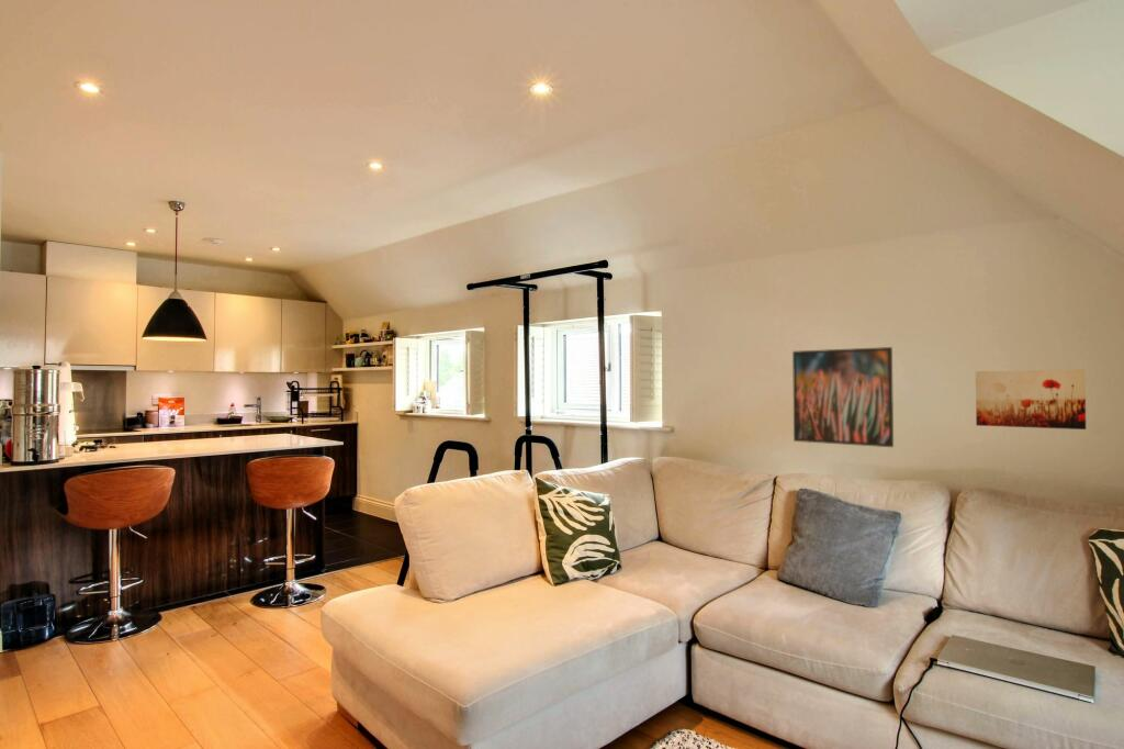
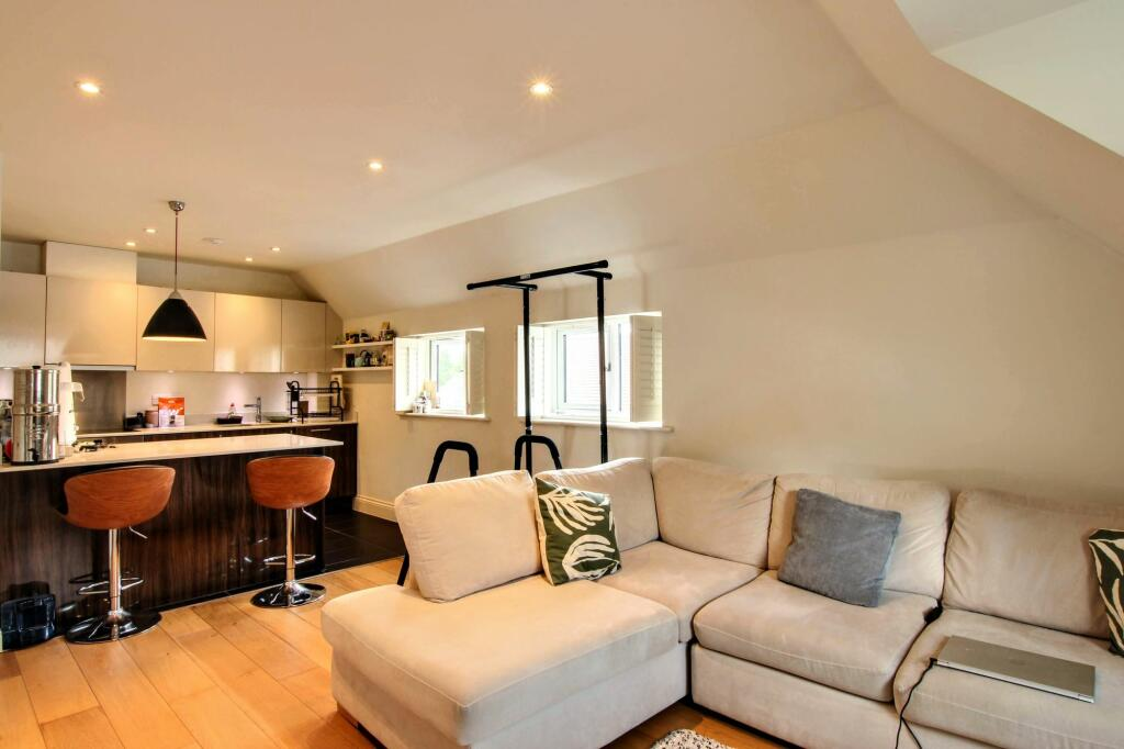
- wall art [975,369,1087,431]
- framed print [791,346,895,448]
